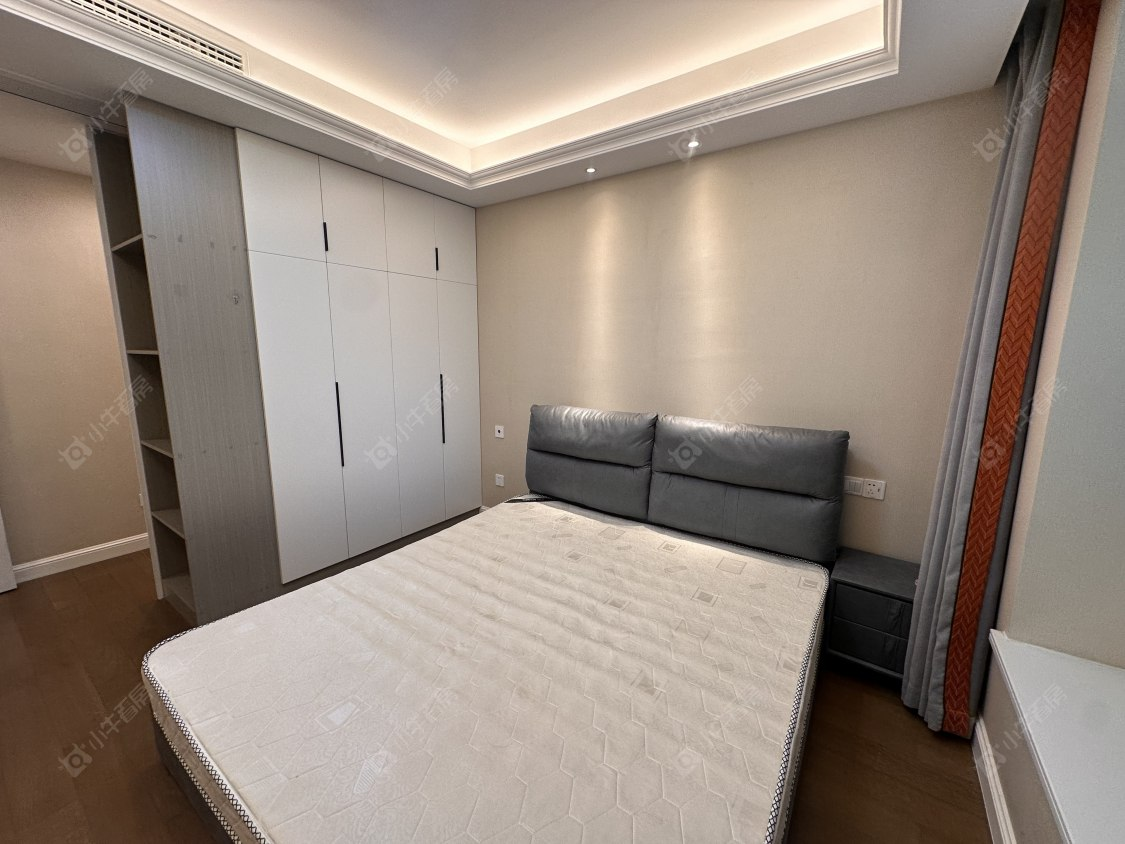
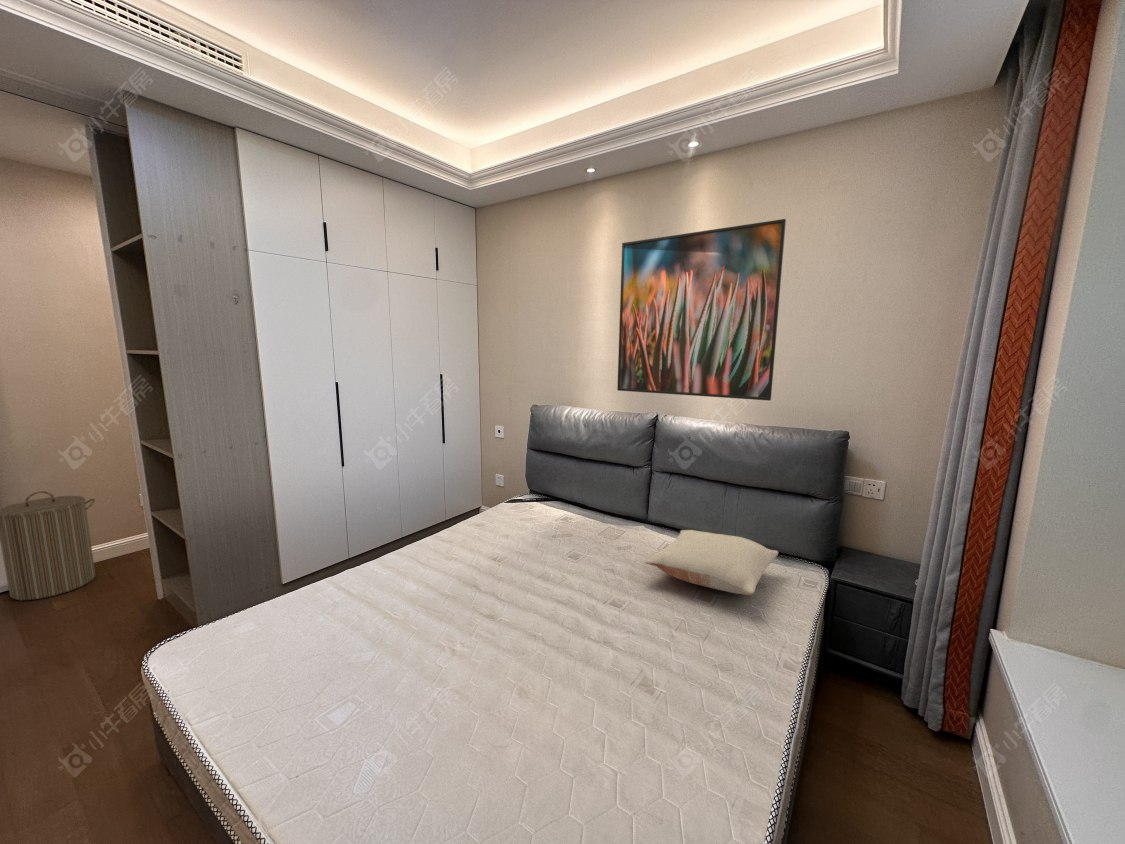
+ laundry hamper [0,490,97,601]
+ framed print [616,218,787,402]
+ pillow [644,529,779,596]
